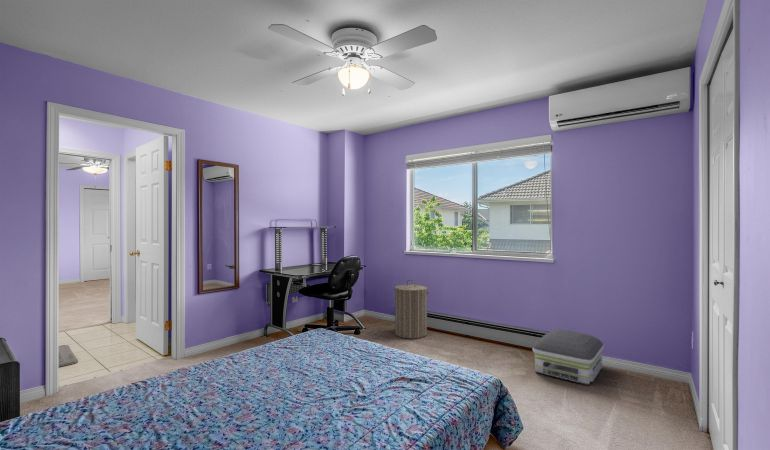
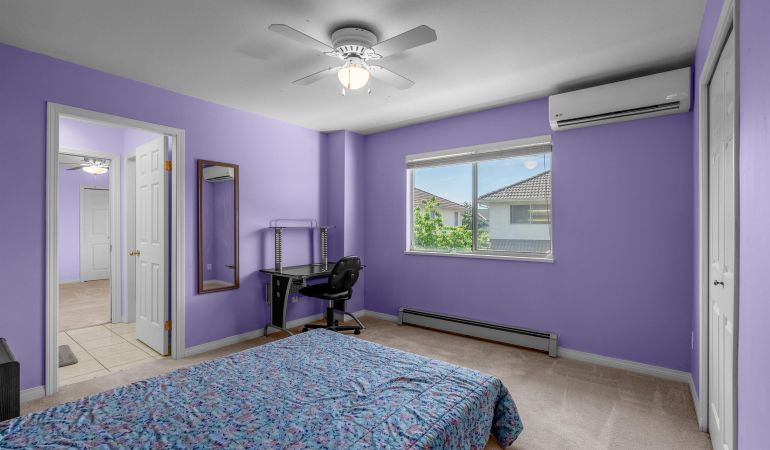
- laundry hamper [393,279,430,340]
- air purifier [532,329,605,386]
